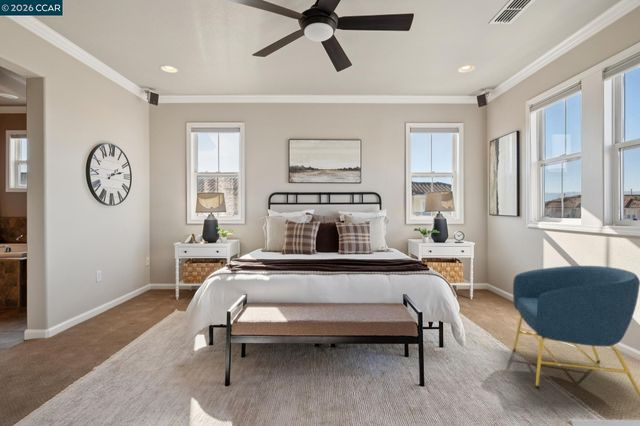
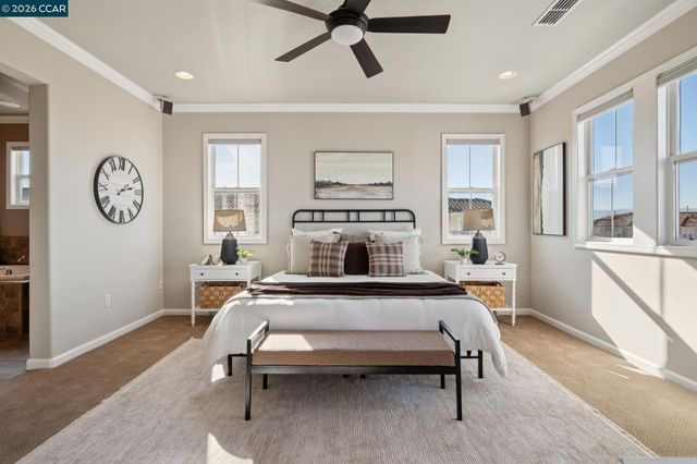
- armchair [512,265,640,398]
